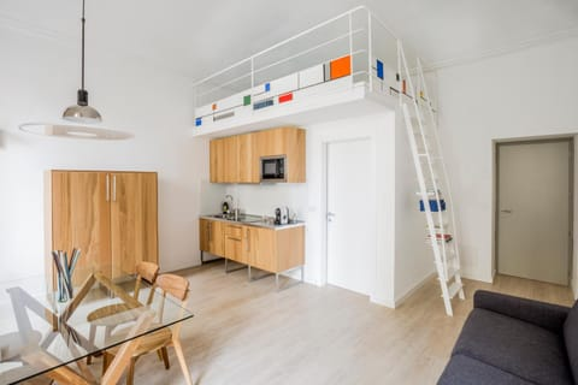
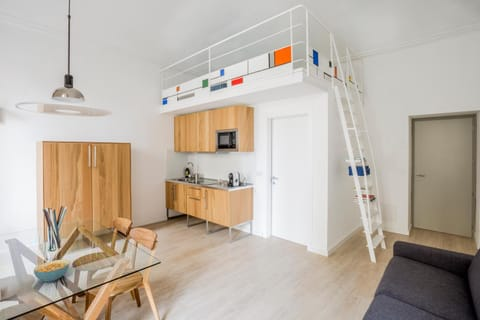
+ cereal bowl [33,259,71,283]
